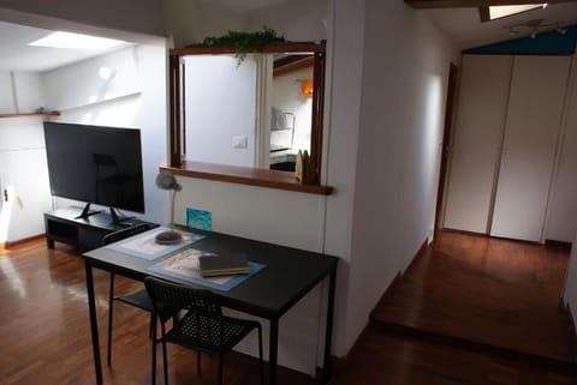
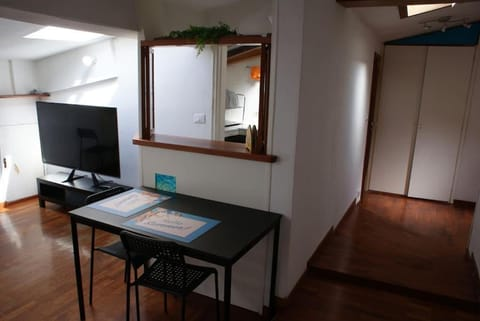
- desk lamp [154,169,184,245]
- notepad [196,252,252,277]
